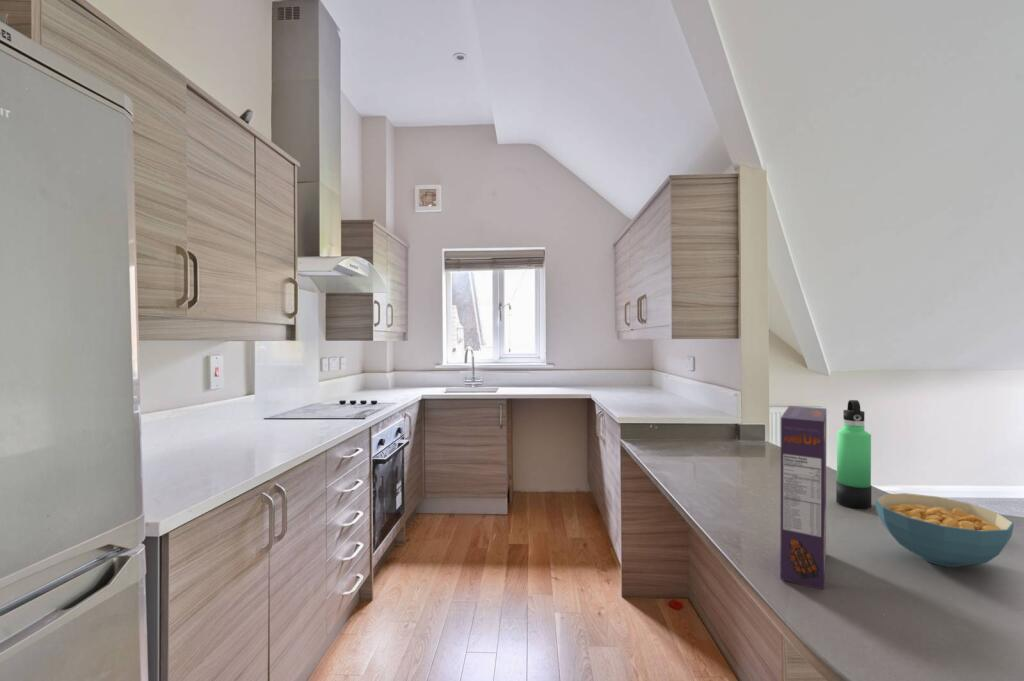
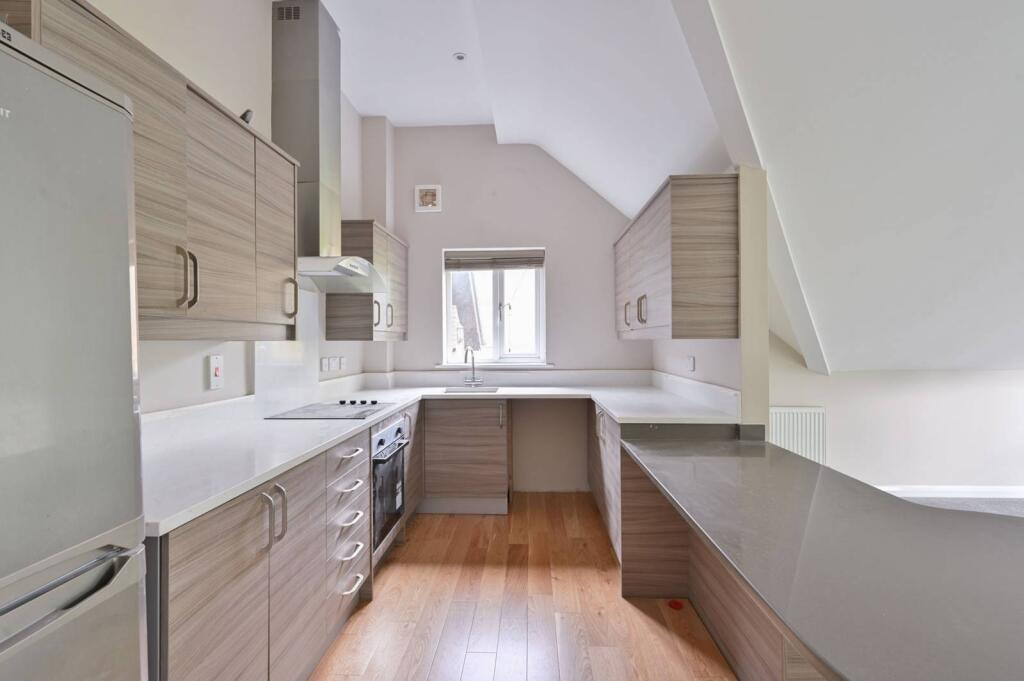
- cereal box [779,405,827,590]
- cereal bowl [874,492,1015,568]
- thermos bottle [835,399,872,510]
